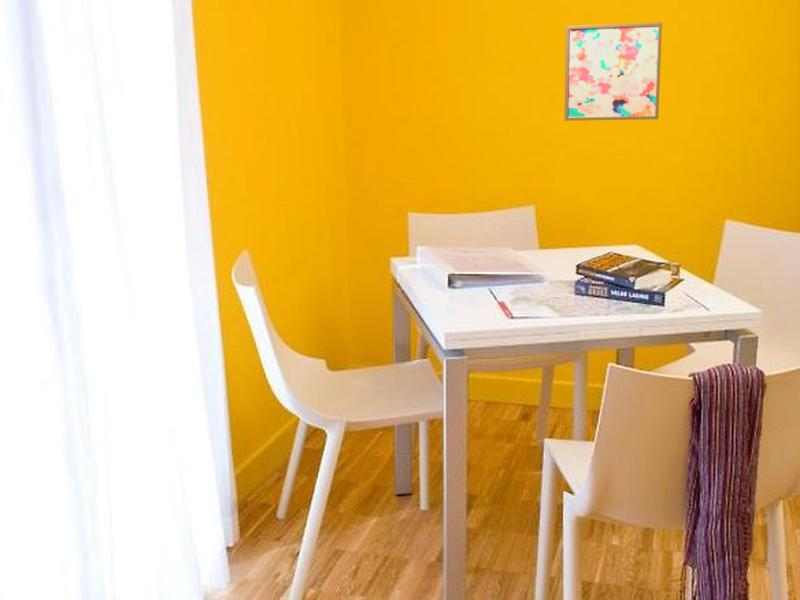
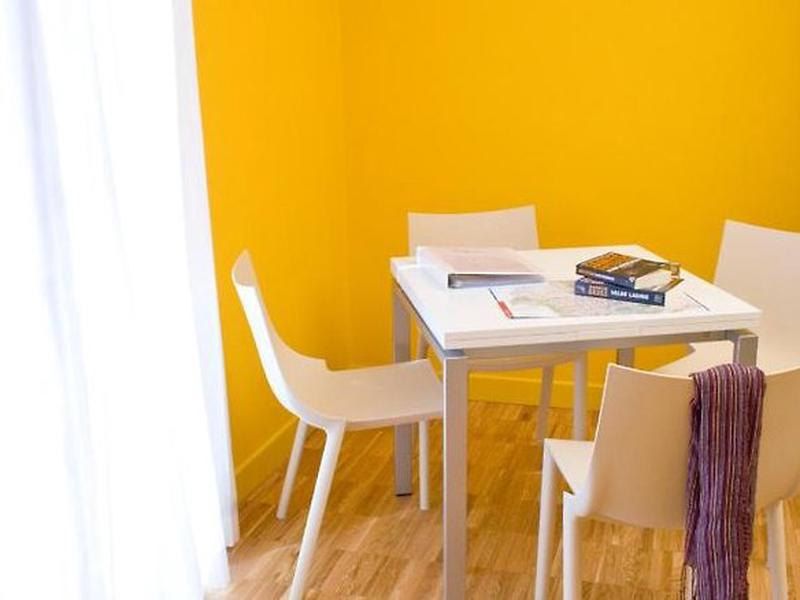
- wall art [563,21,663,122]
